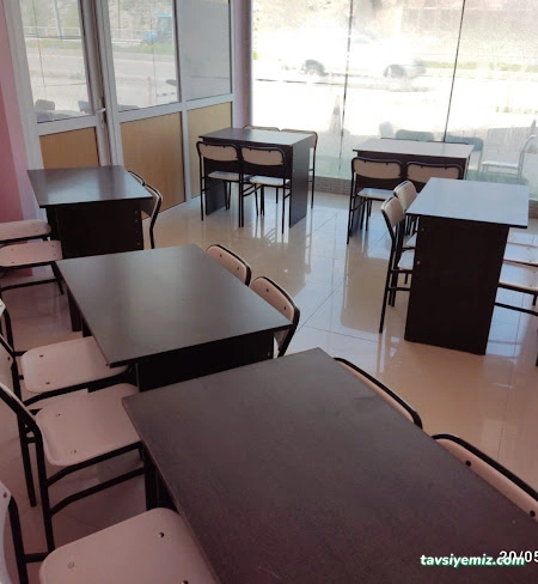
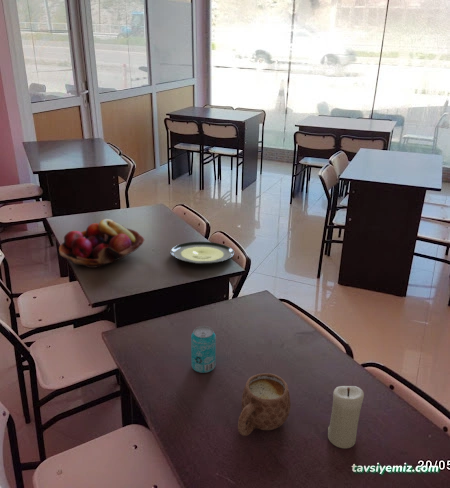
+ beverage can [190,325,217,374]
+ plate [169,241,235,265]
+ mug [237,372,291,437]
+ fruit basket [58,218,146,269]
+ candle [327,385,365,449]
